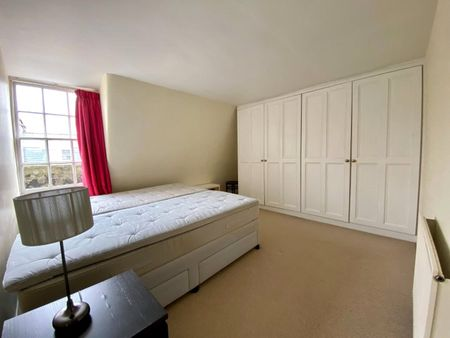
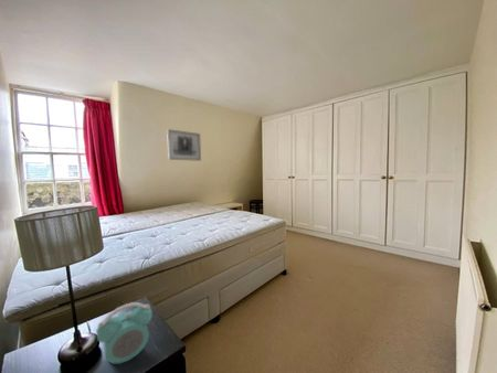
+ wall art [166,128,202,162]
+ alarm clock [95,301,154,364]
